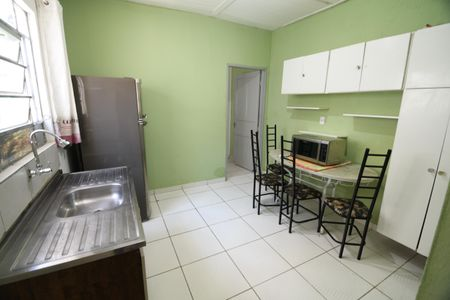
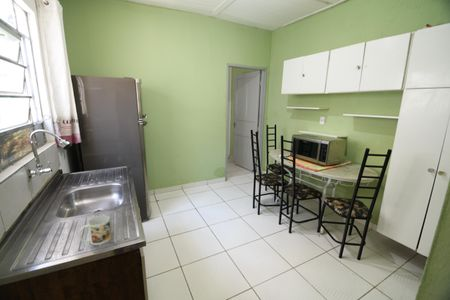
+ mug [78,214,112,246]
